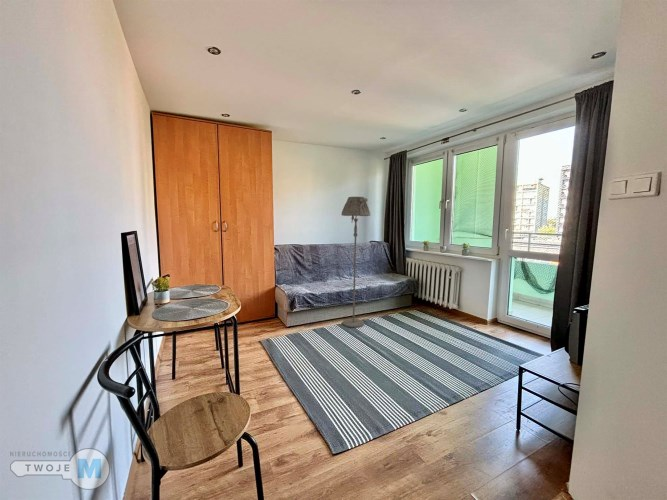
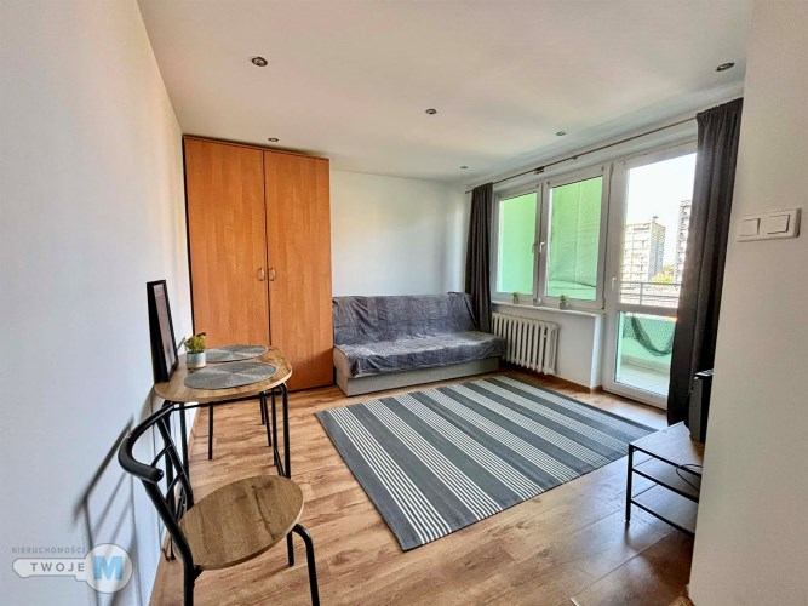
- floor lamp [340,196,371,329]
